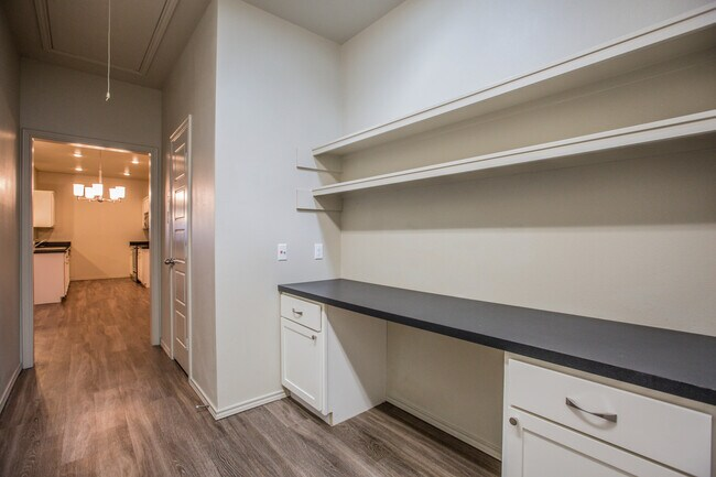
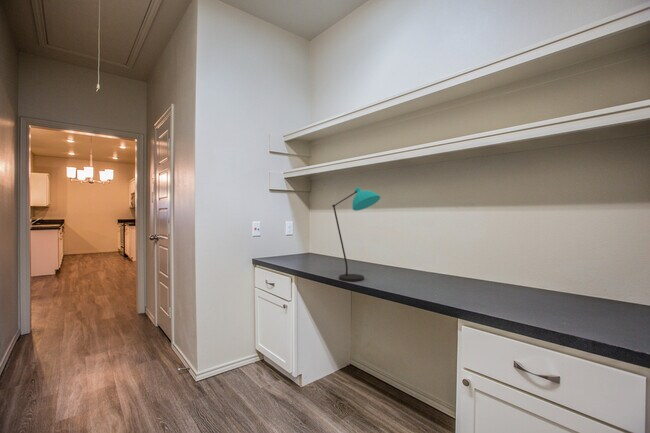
+ desk lamp [331,186,381,282]
